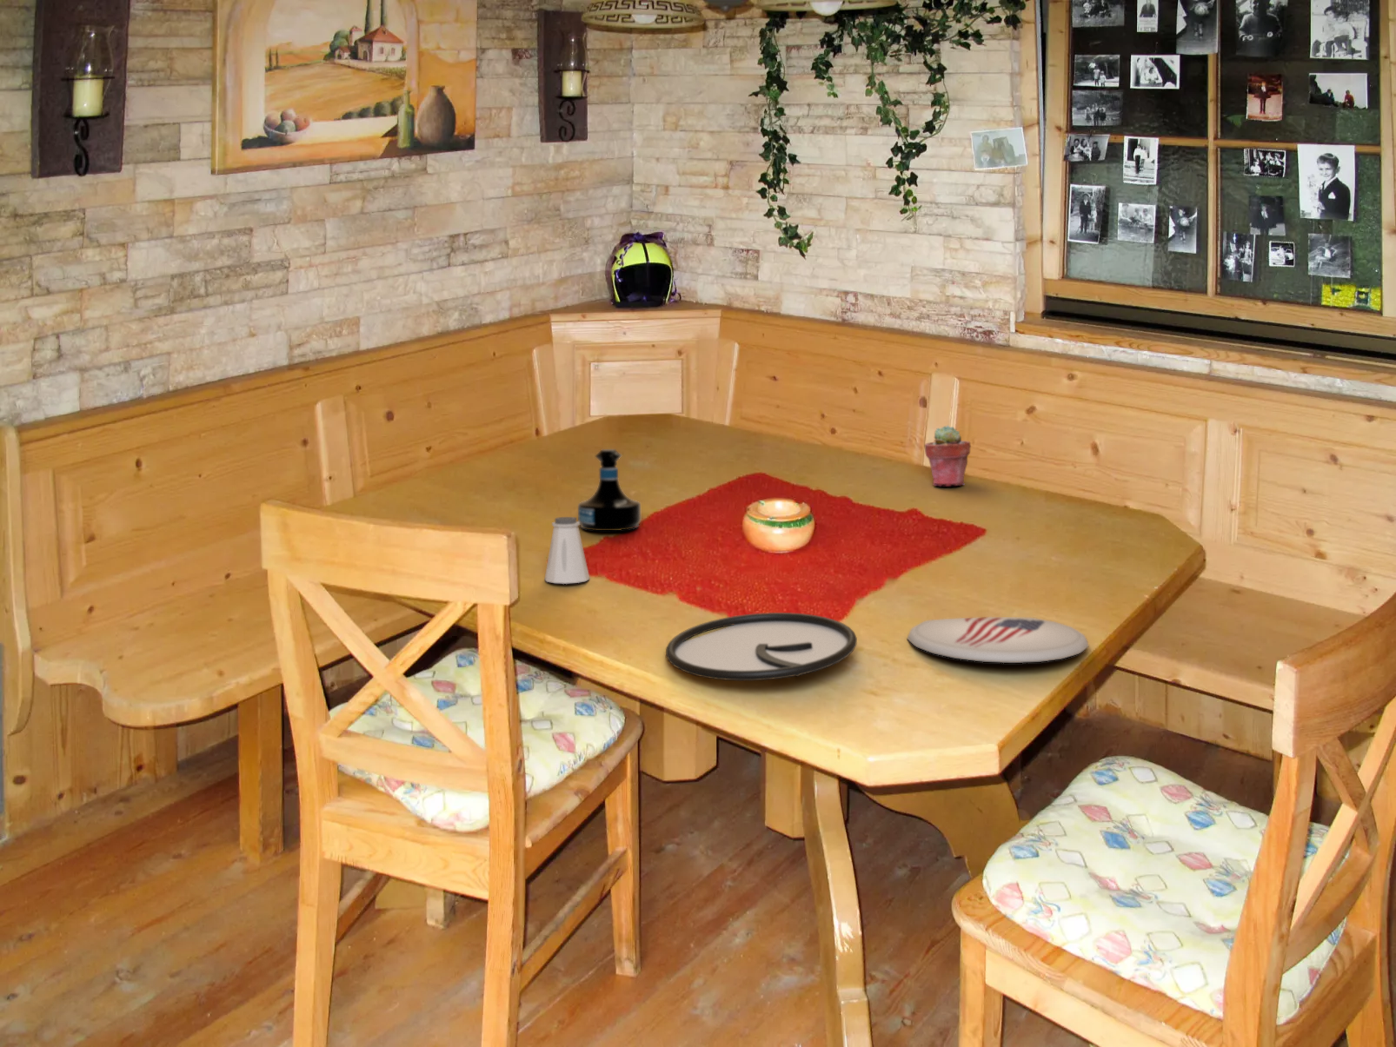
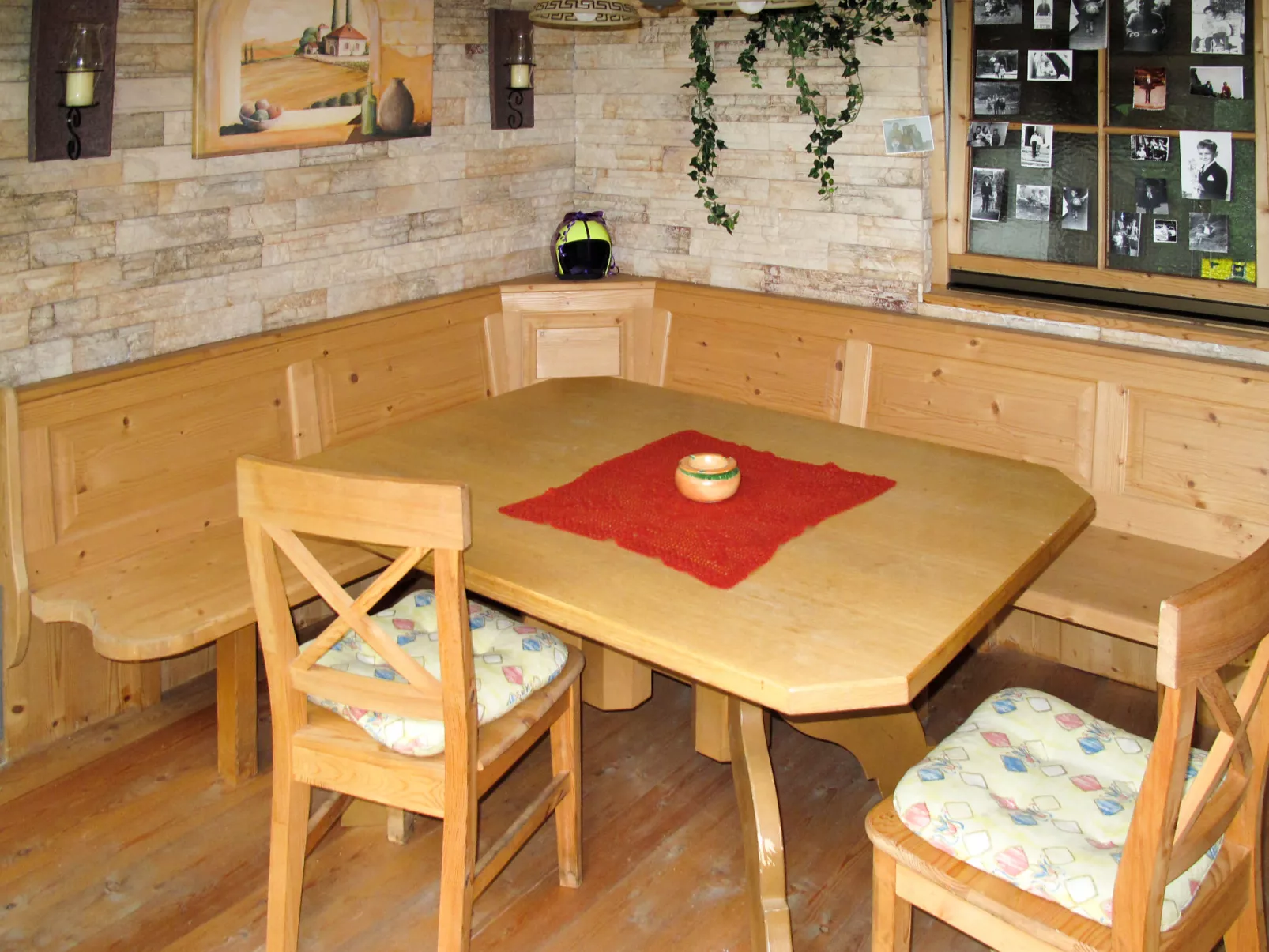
- saltshaker [545,516,591,585]
- plate [906,616,1090,664]
- plate [664,611,858,681]
- tequila bottle [578,449,641,532]
- potted succulent [924,425,971,486]
